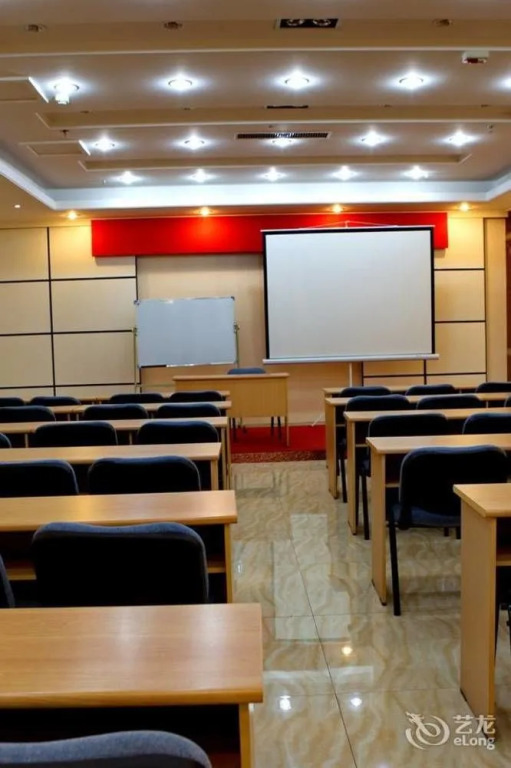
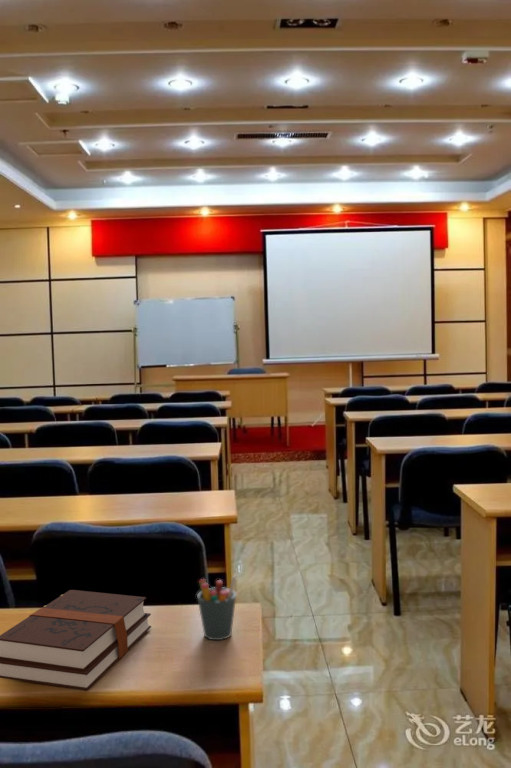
+ hardback book [0,589,152,691]
+ pen holder [196,574,238,641]
